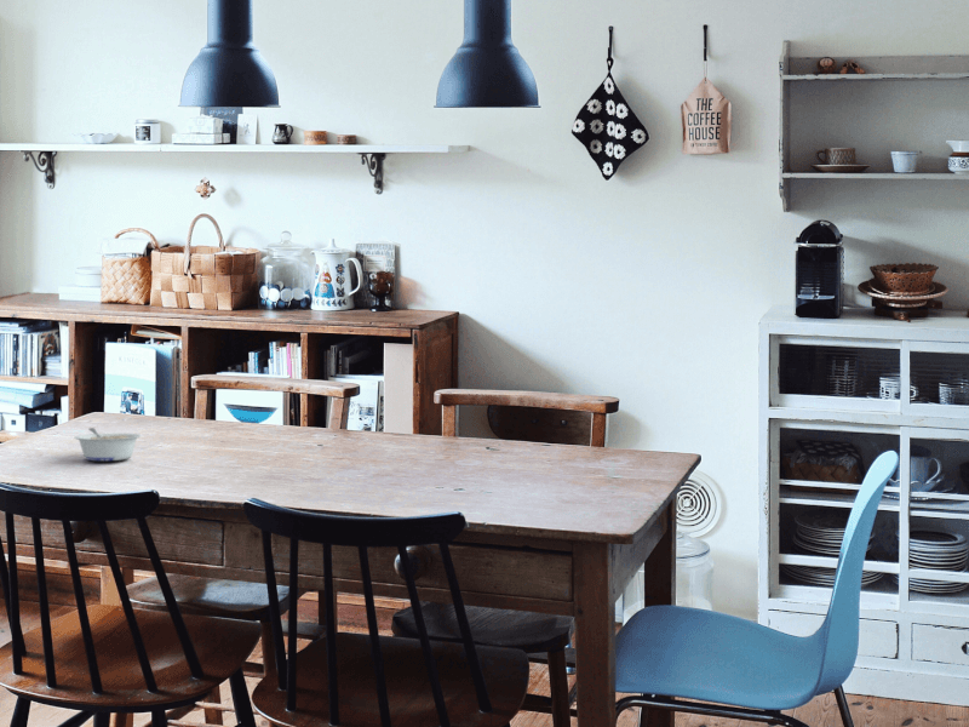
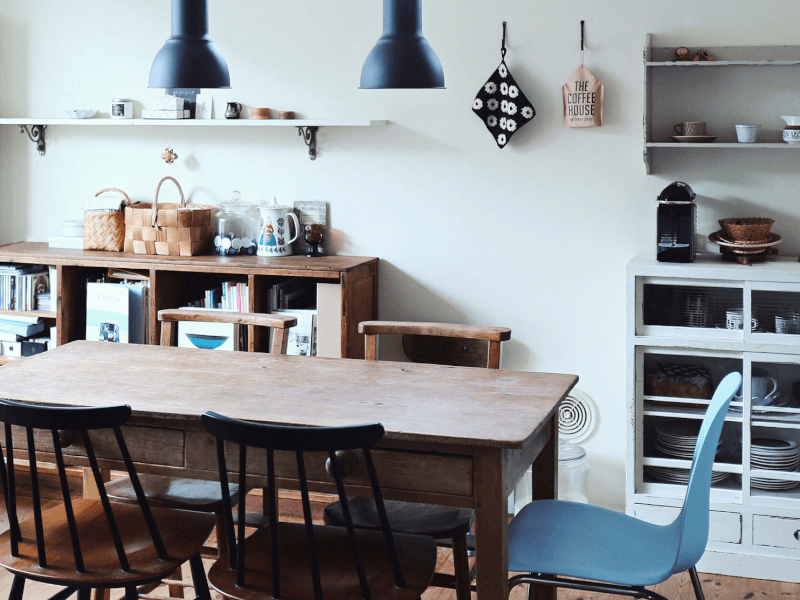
- legume [74,427,142,462]
